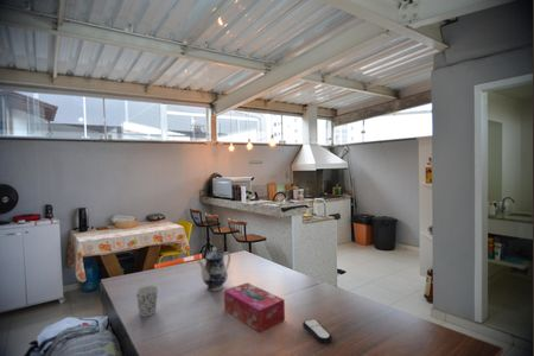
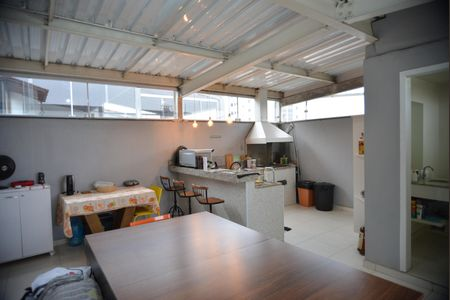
- cup [134,285,159,318]
- tissue box [223,281,286,333]
- remote control [301,318,333,344]
- teapot [196,246,231,292]
